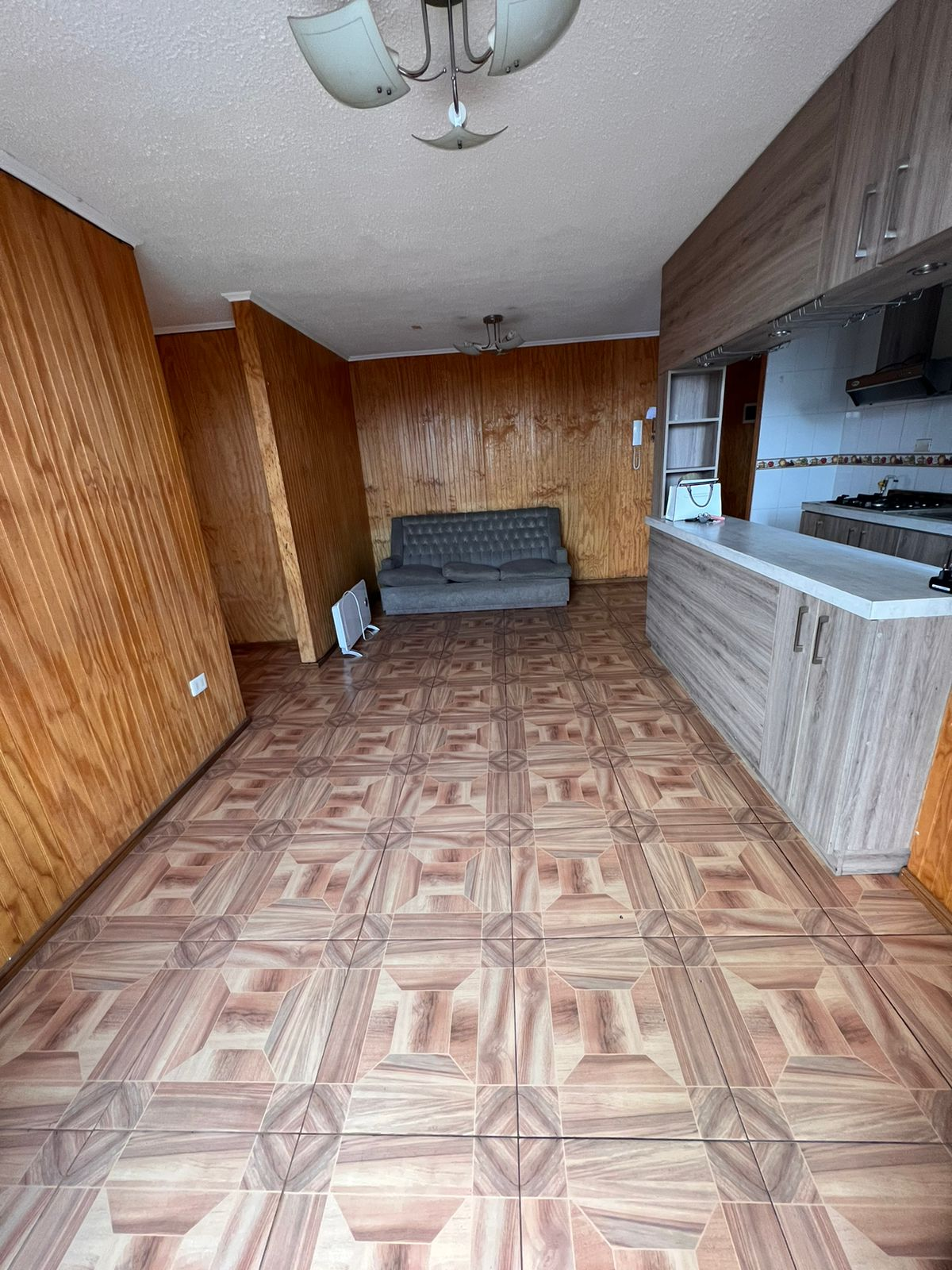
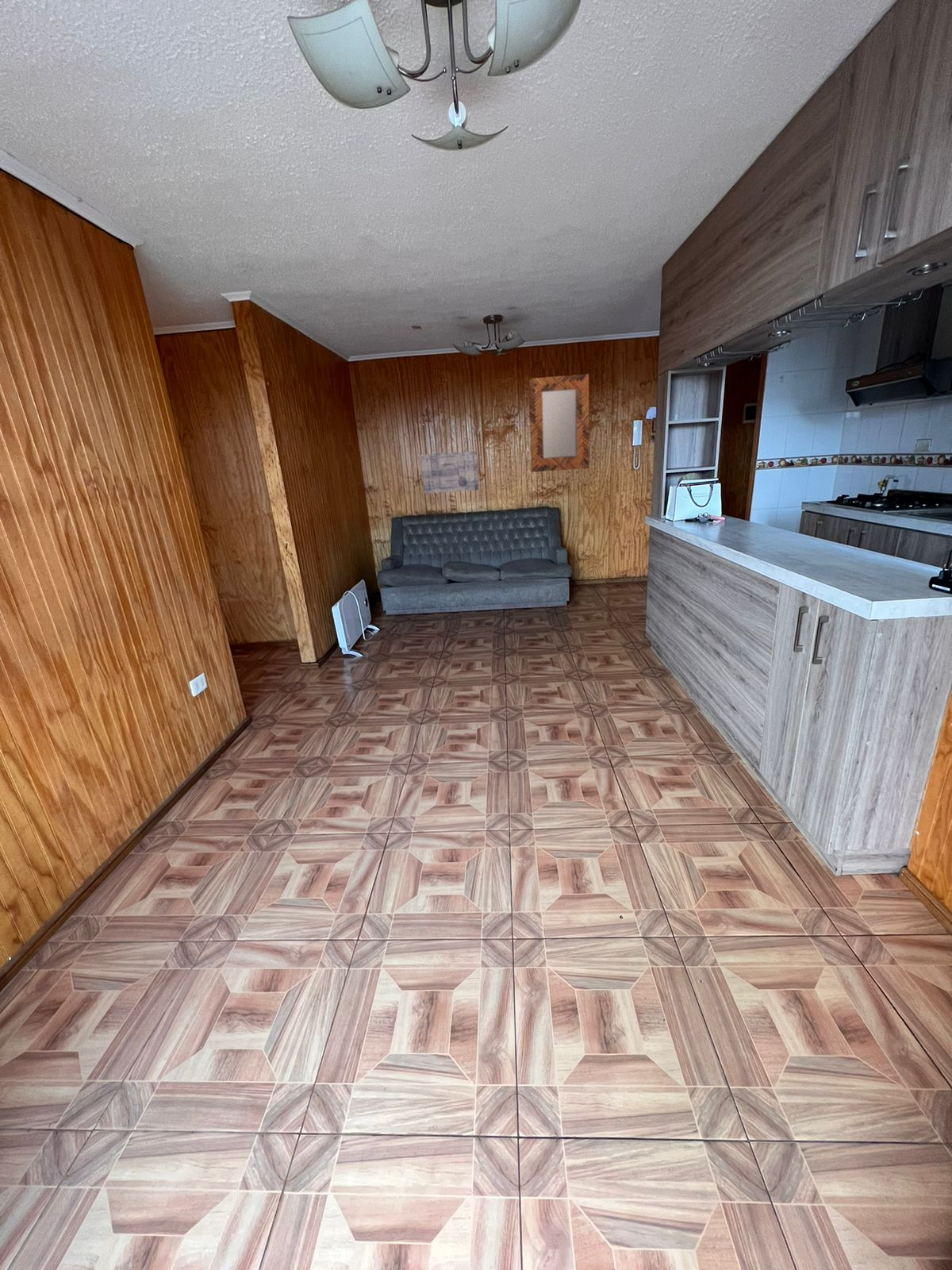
+ wall art [420,450,479,495]
+ home mirror [528,373,589,473]
